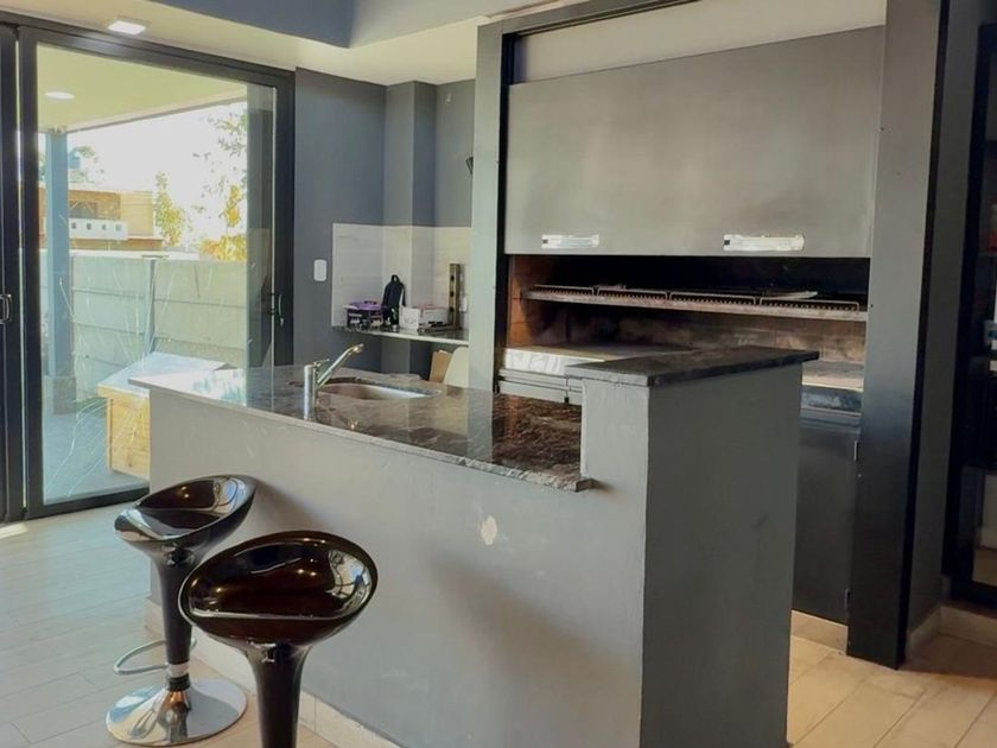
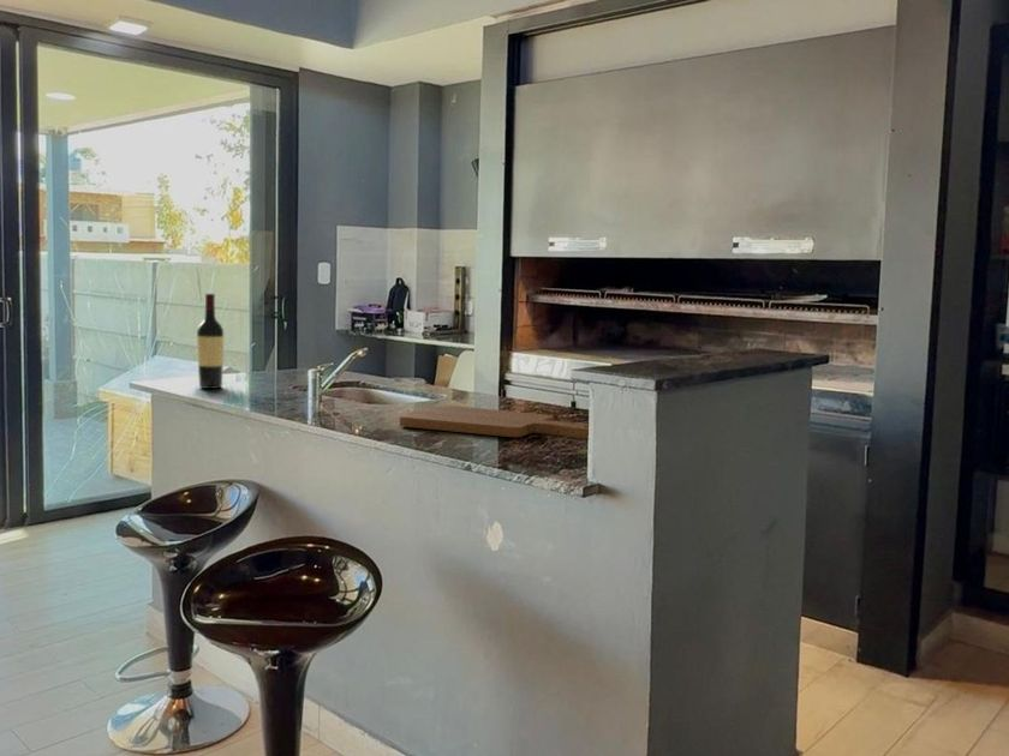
+ wine bottle [196,292,225,390]
+ cutting board [399,404,590,439]
